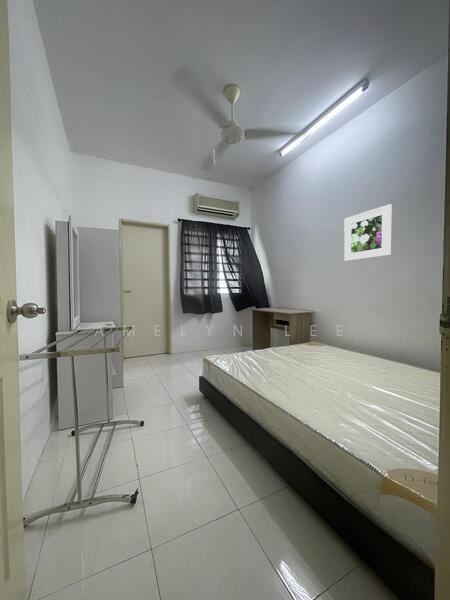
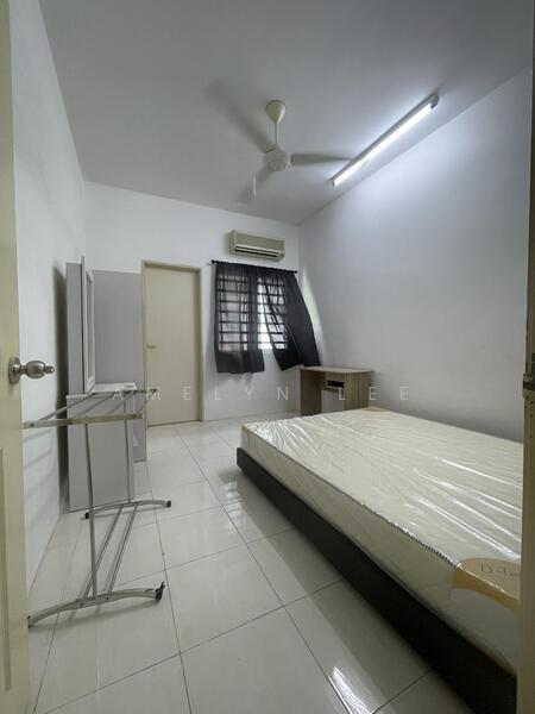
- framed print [343,203,392,262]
